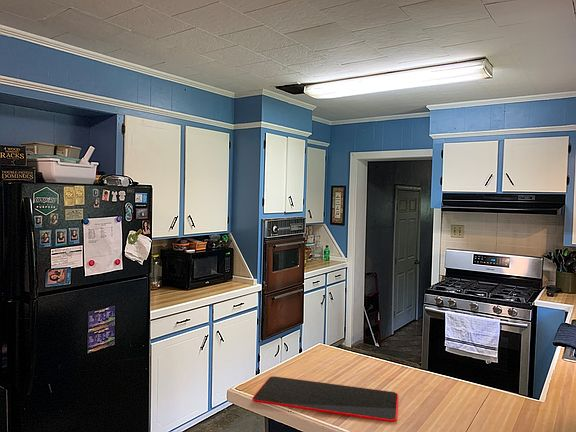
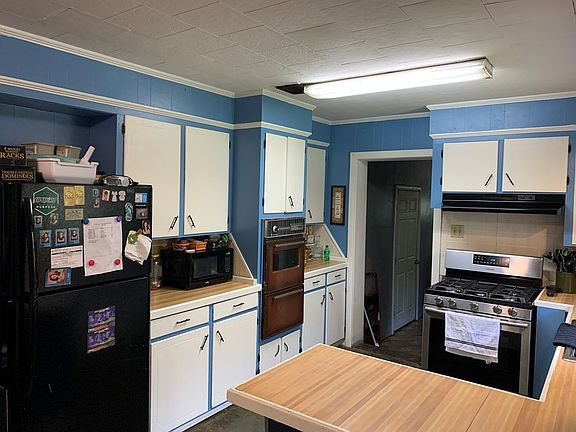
- cutting board [251,375,399,423]
